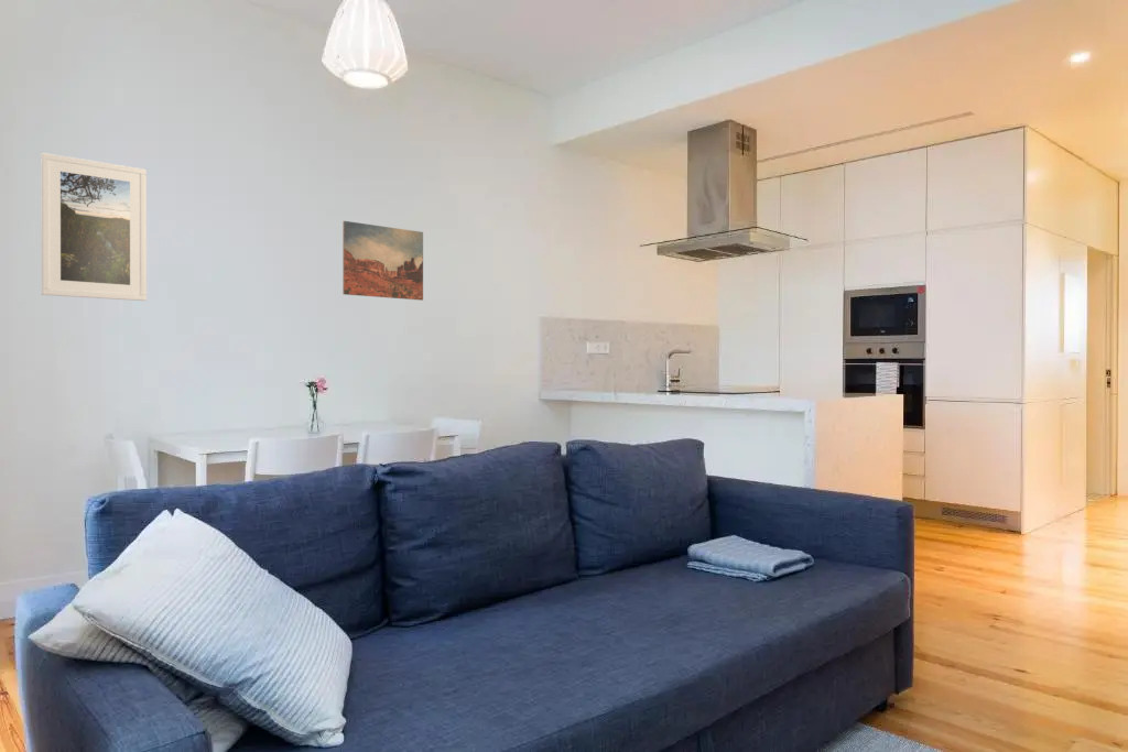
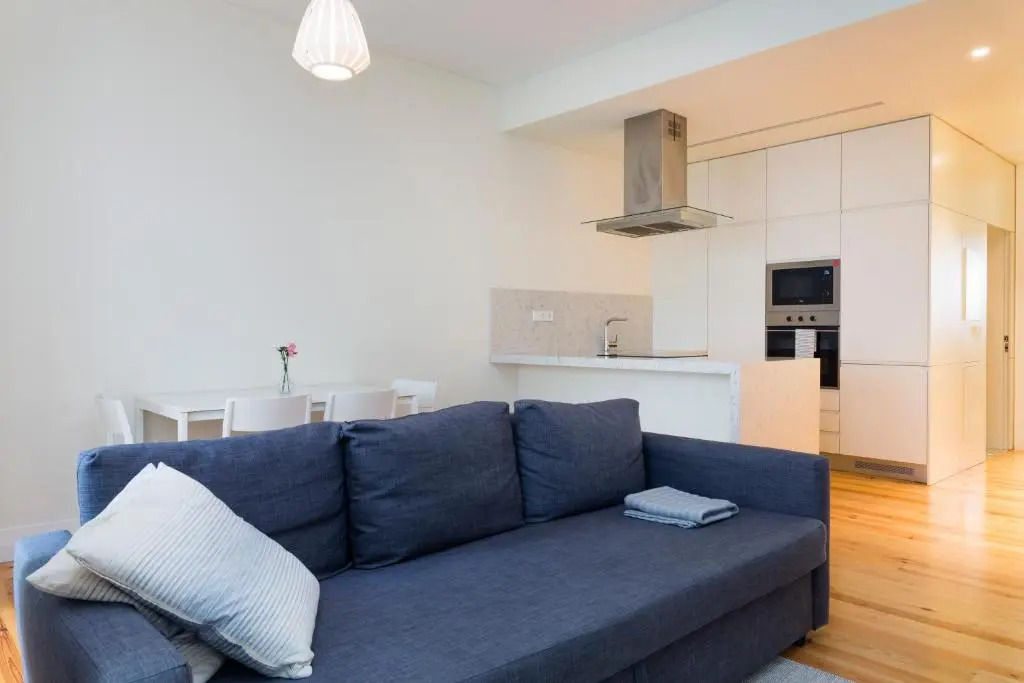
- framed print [40,152,148,302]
- wall art [341,220,424,302]
